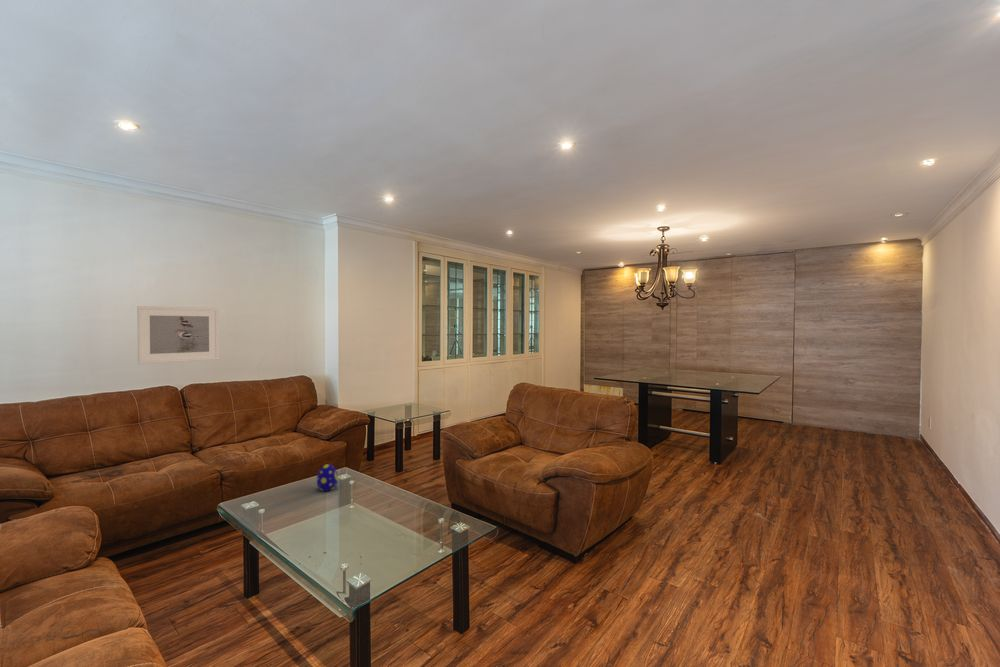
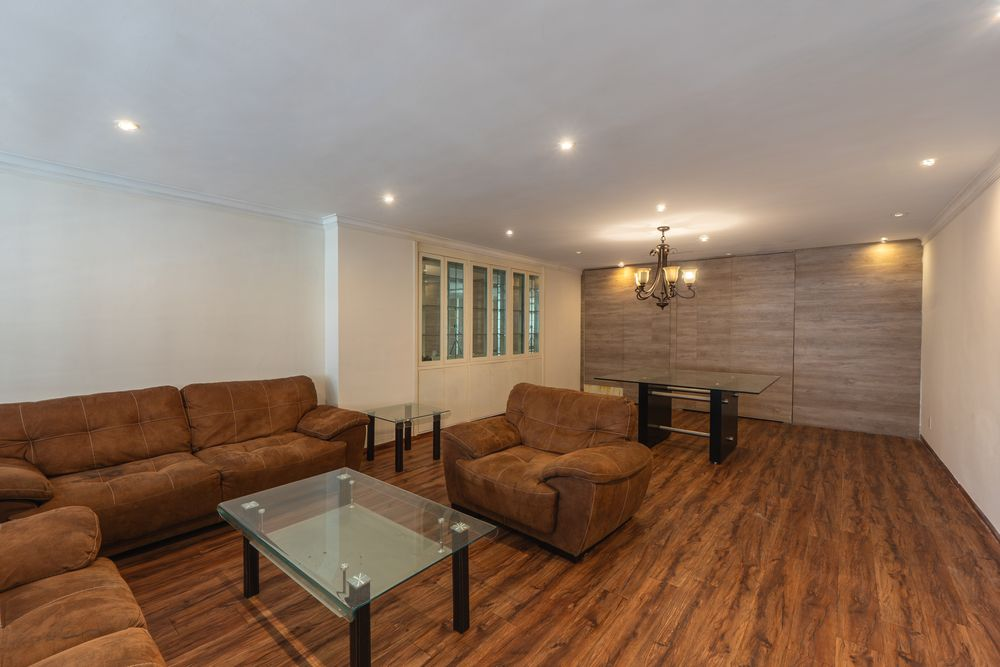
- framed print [136,305,220,365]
- decorative egg [316,463,339,492]
